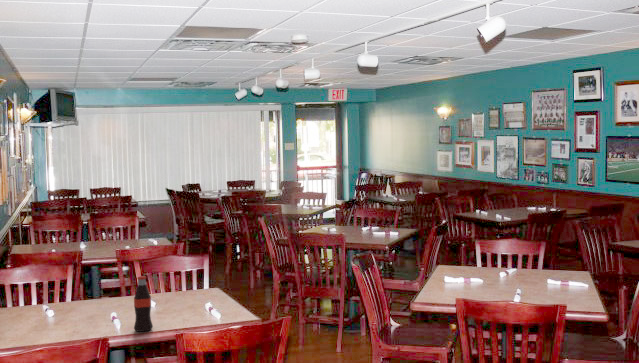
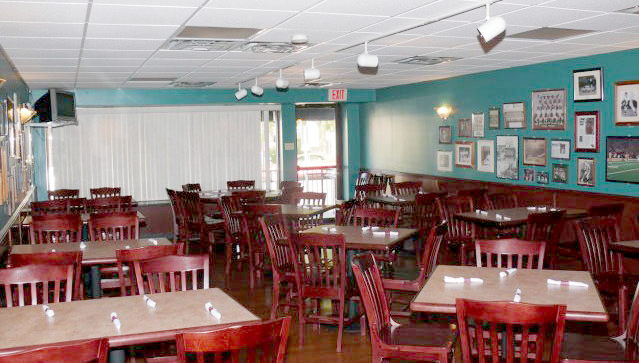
- bottle [133,275,154,333]
